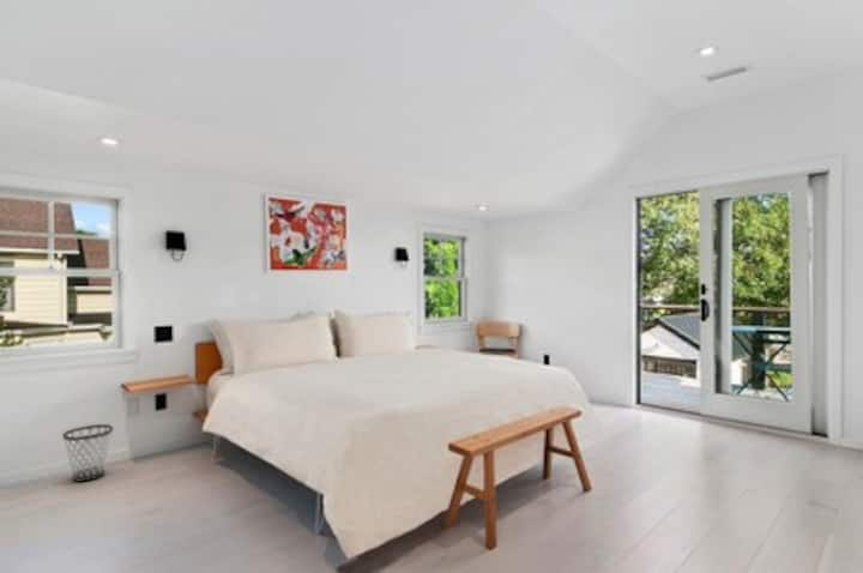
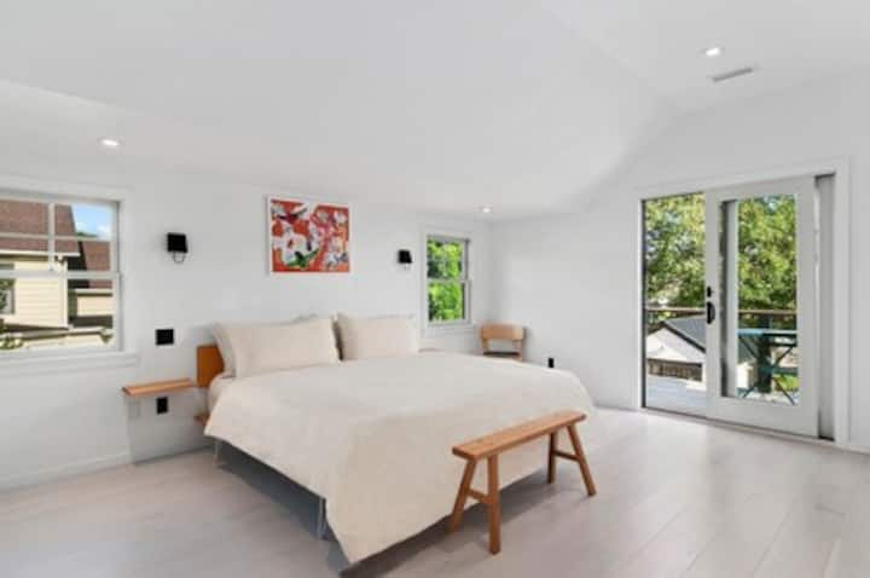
- wastebasket [61,423,114,483]
